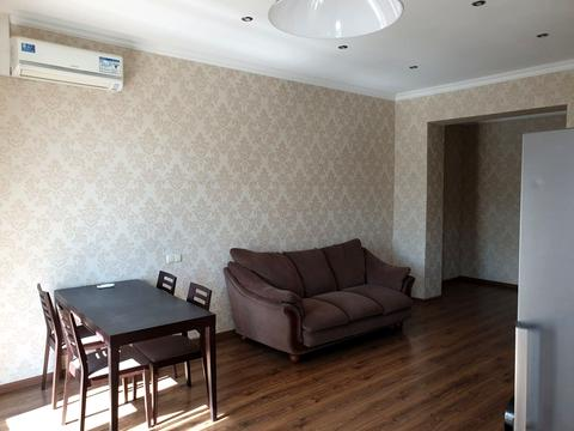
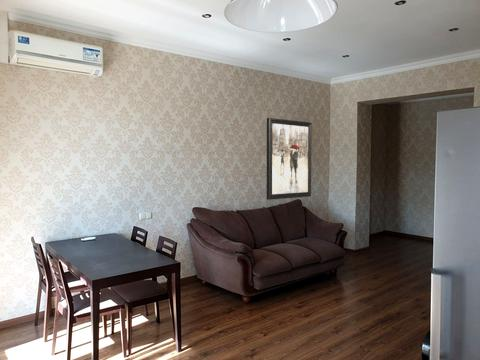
+ wall art [266,117,313,201]
